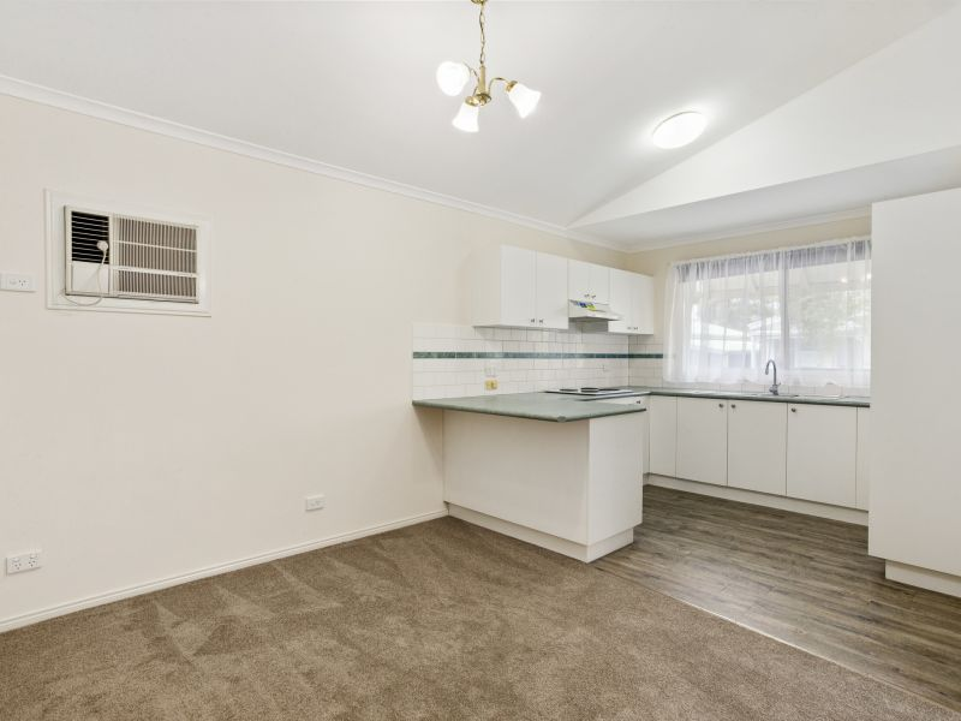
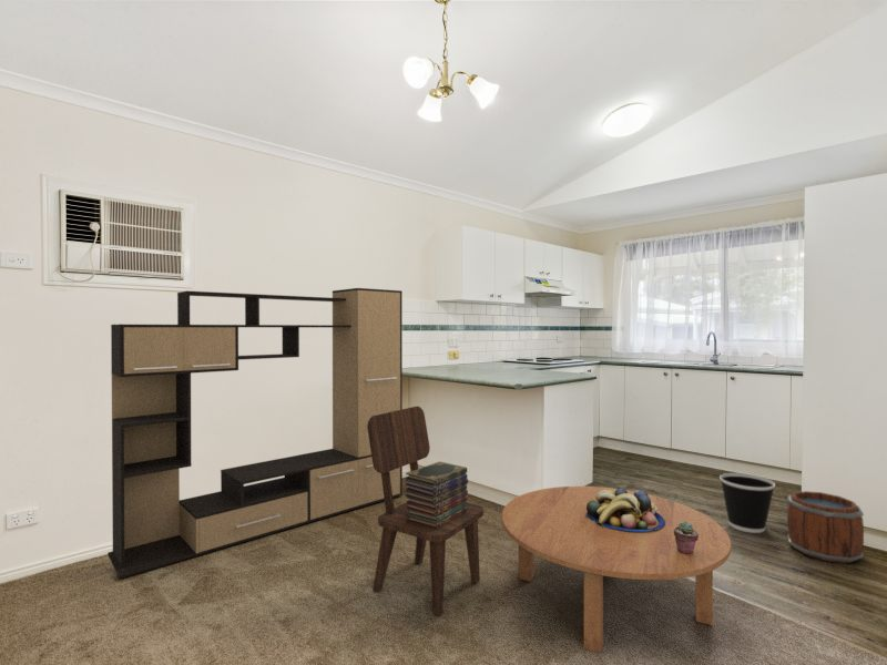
+ bucket [786,490,865,564]
+ book stack [405,461,469,530]
+ coffee table [501,485,732,654]
+ dining chair [367,406,485,617]
+ media console [106,287,404,580]
+ potted succulent [674,522,699,554]
+ wastebasket [718,472,776,534]
+ fruit bowl [585,487,665,532]
